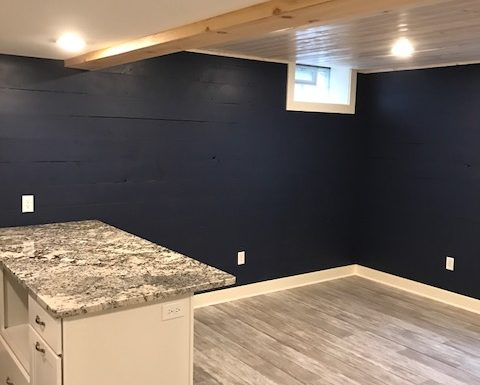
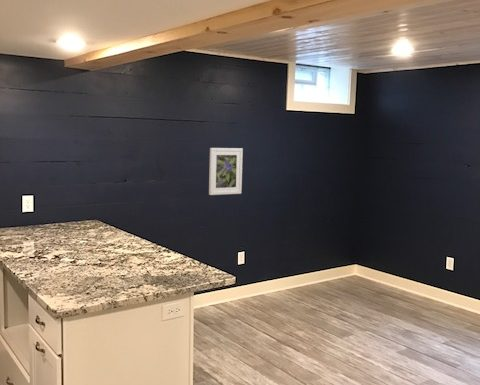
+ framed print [208,147,244,196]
